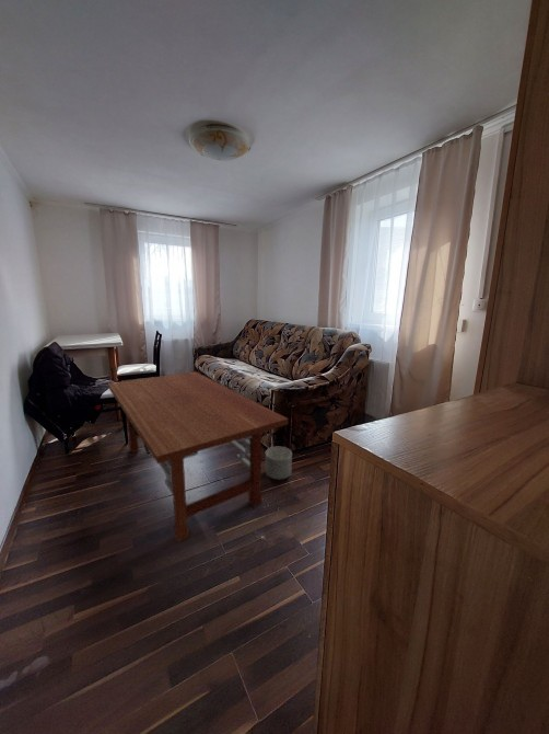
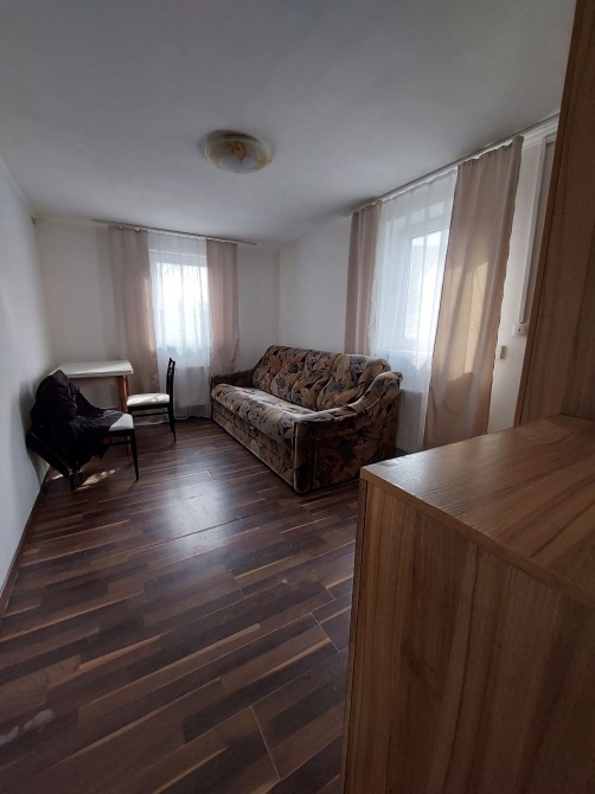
- coffee table [107,370,289,543]
- planter [265,446,293,481]
